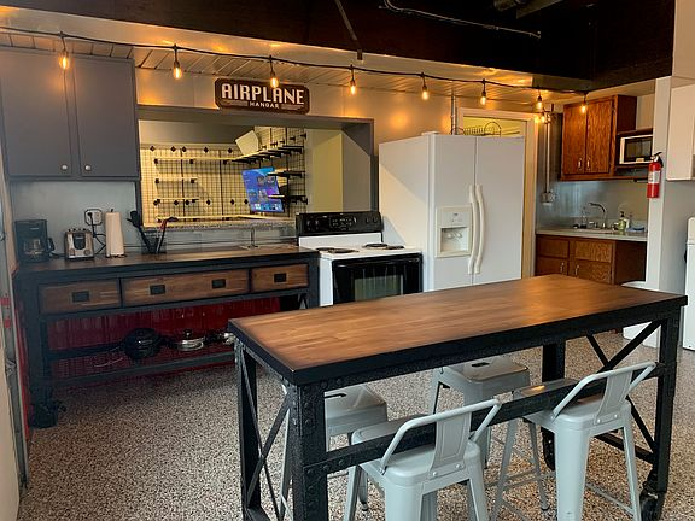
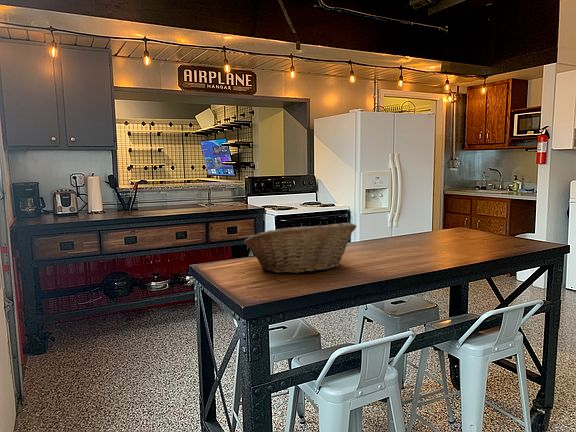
+ fruit basket [243,221,357,274]
